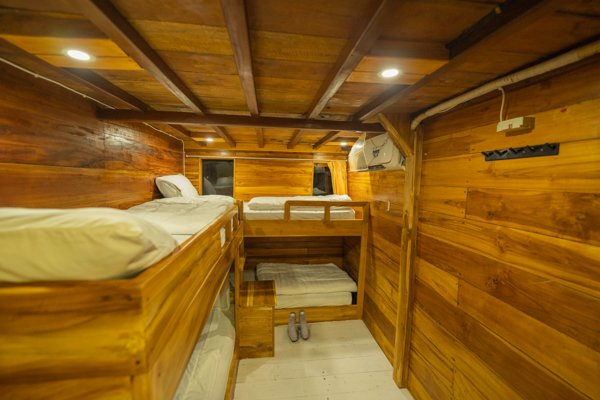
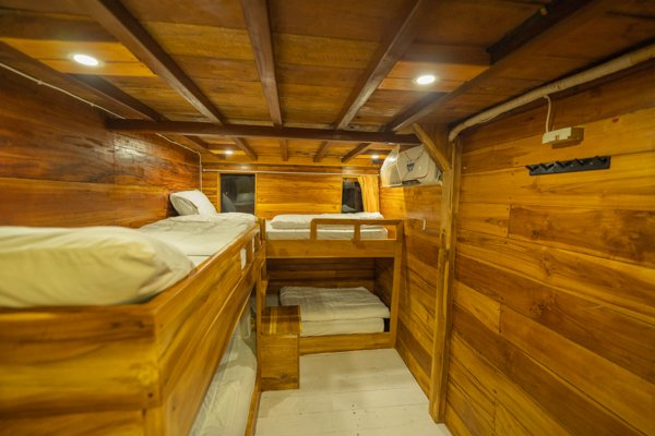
- boots [288,309,309,342]
